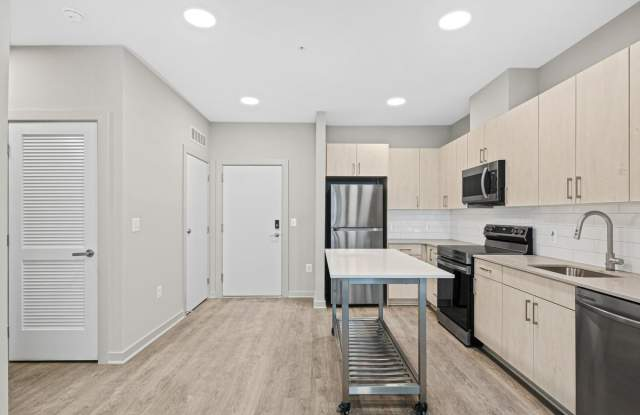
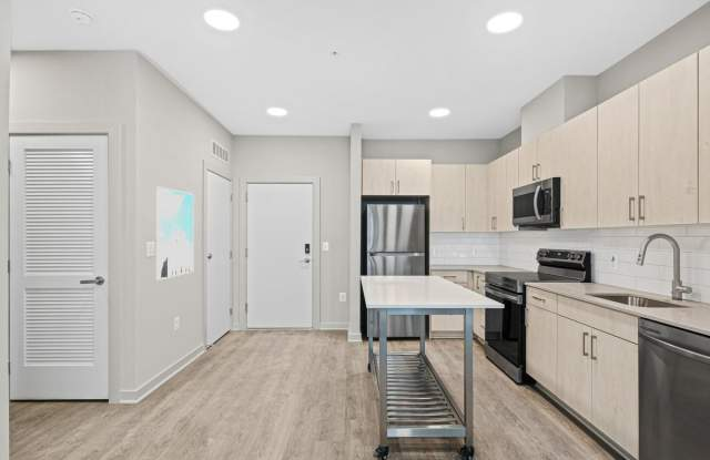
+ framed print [155,186,195,282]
